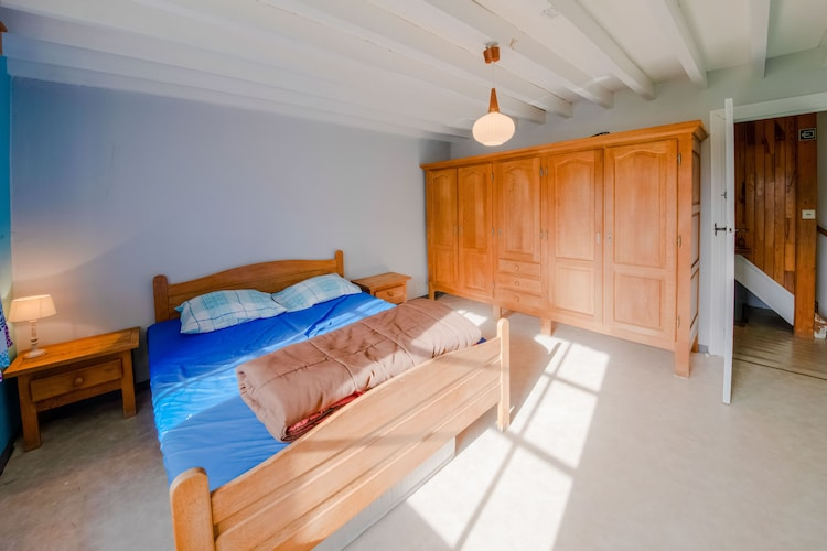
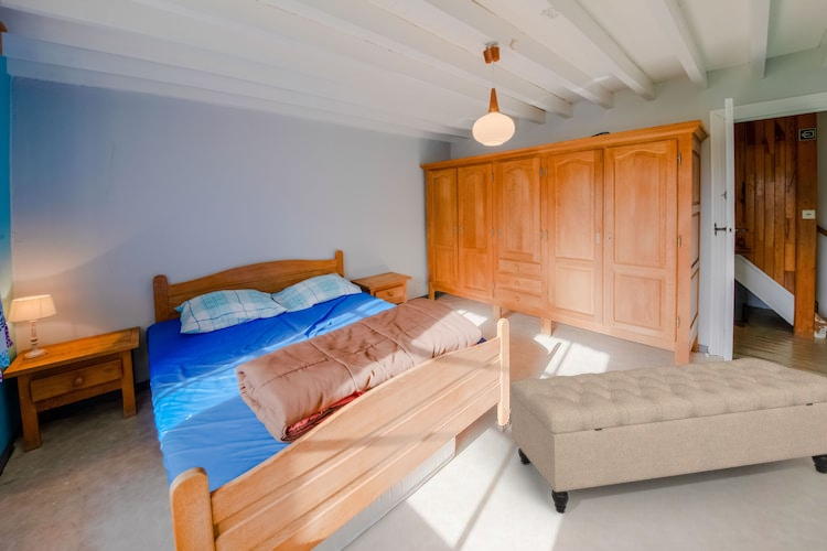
+ bench [509,357,827,515]
